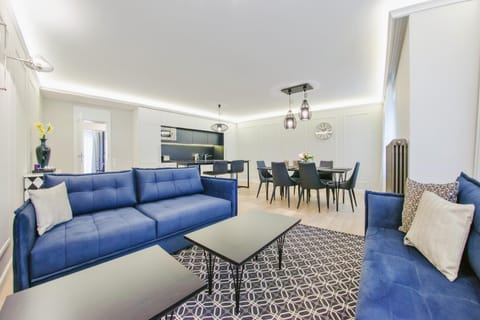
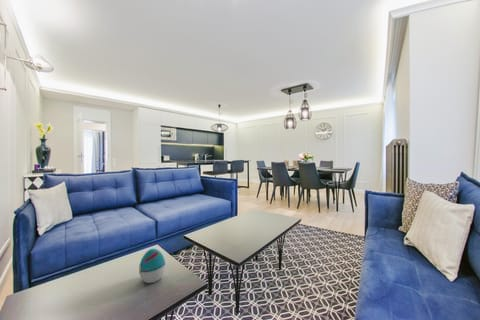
+ decorative egg [138,248,166,284]
